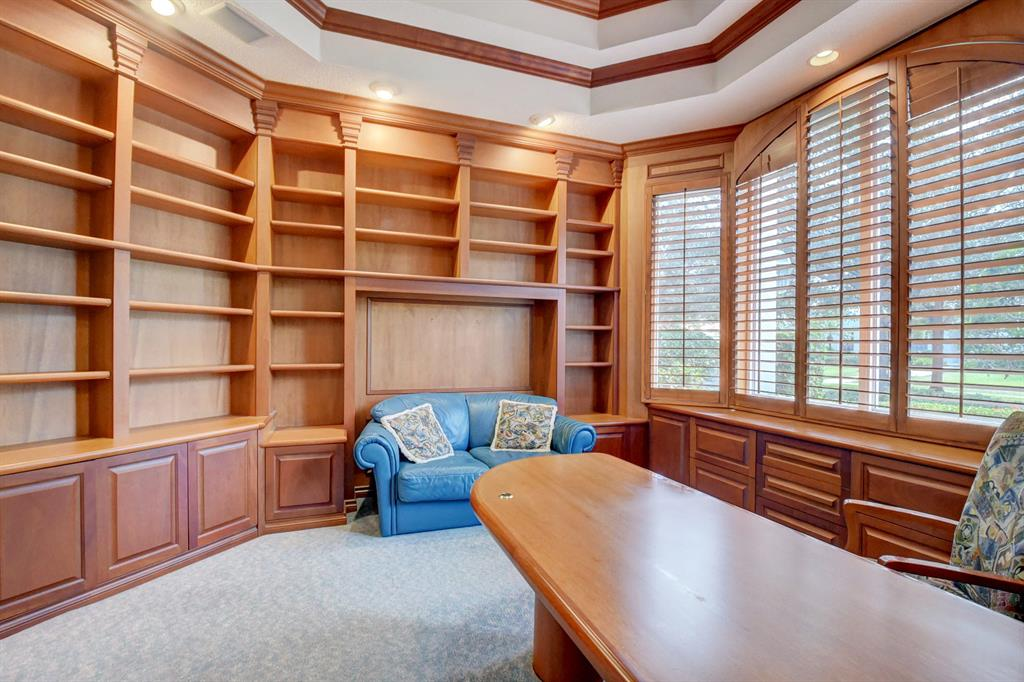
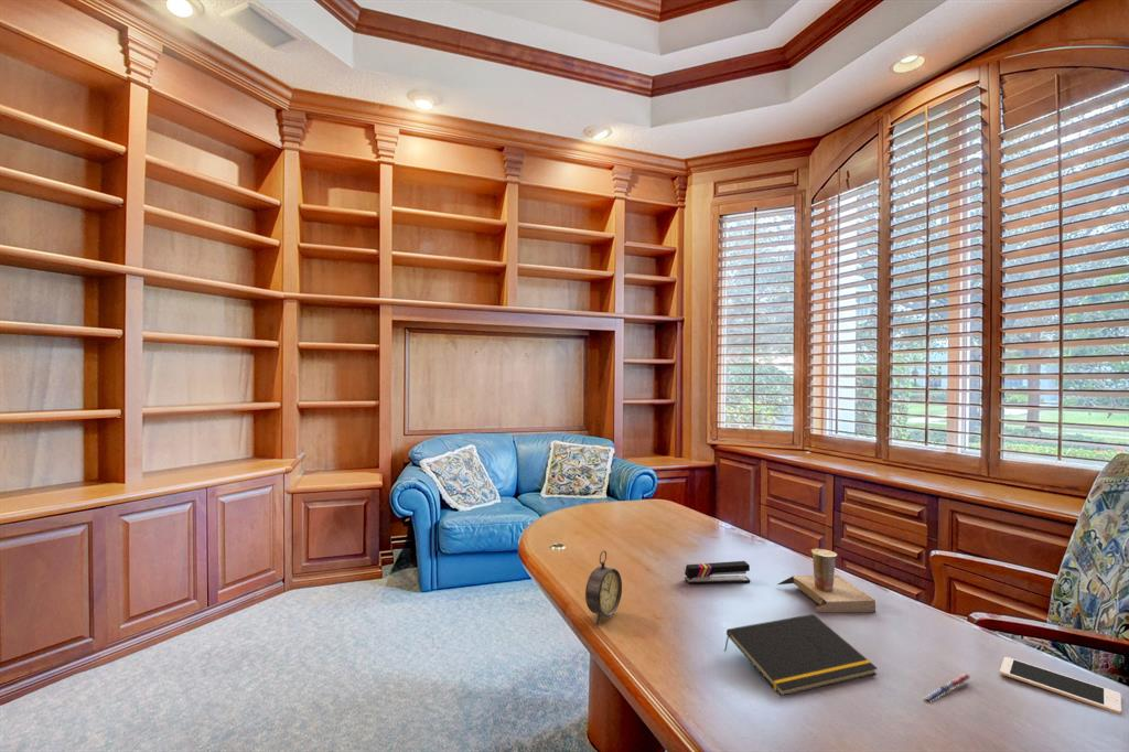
+ notepad [723,613,879,697]
+ alarm clock [584,549,623,626]
+ cell phone [999,656,1122,716]
+ stapler [684,560,751,584]
+ pen [923,673,972,703]
+ cup [777,547,877,613]
